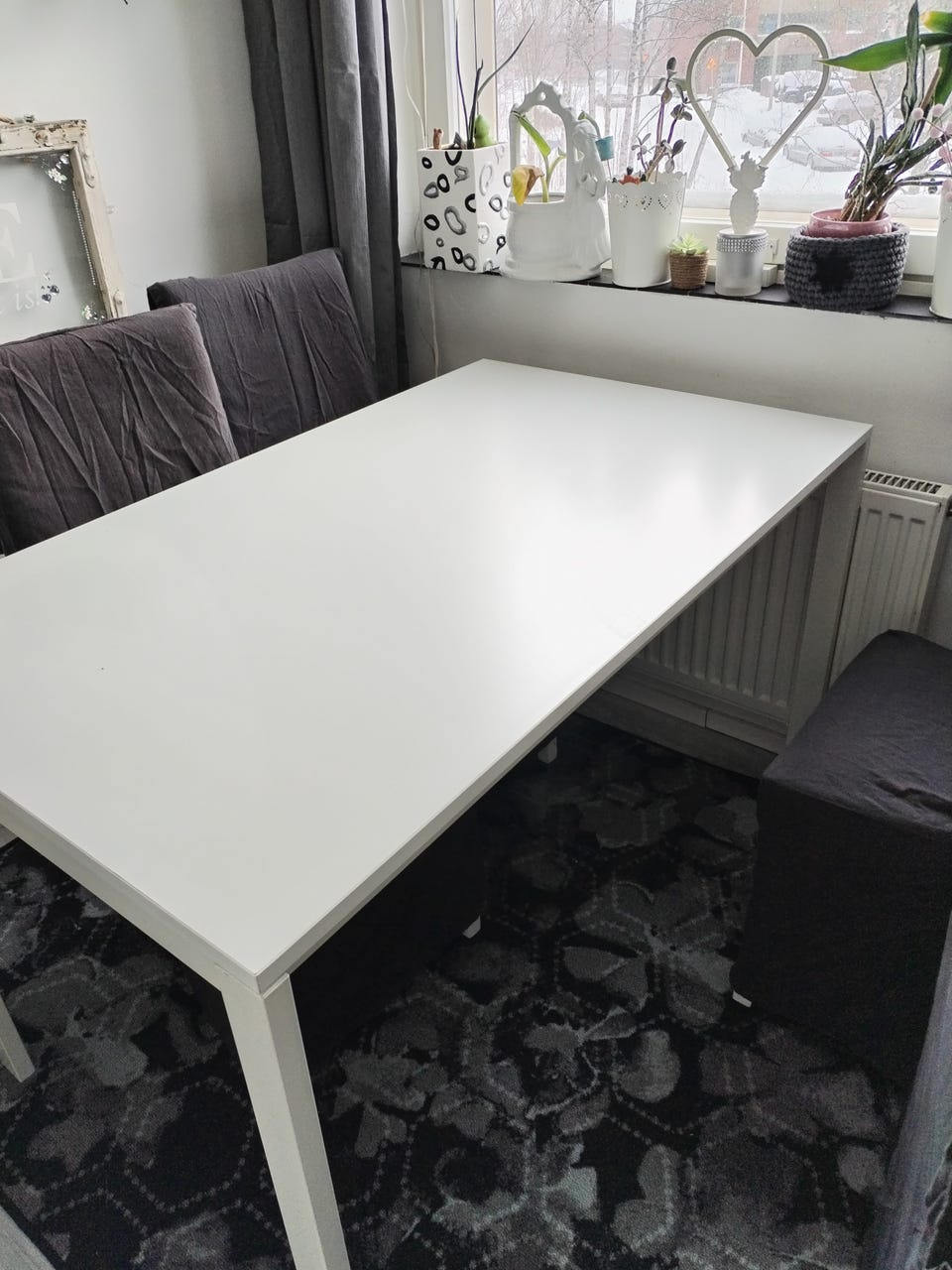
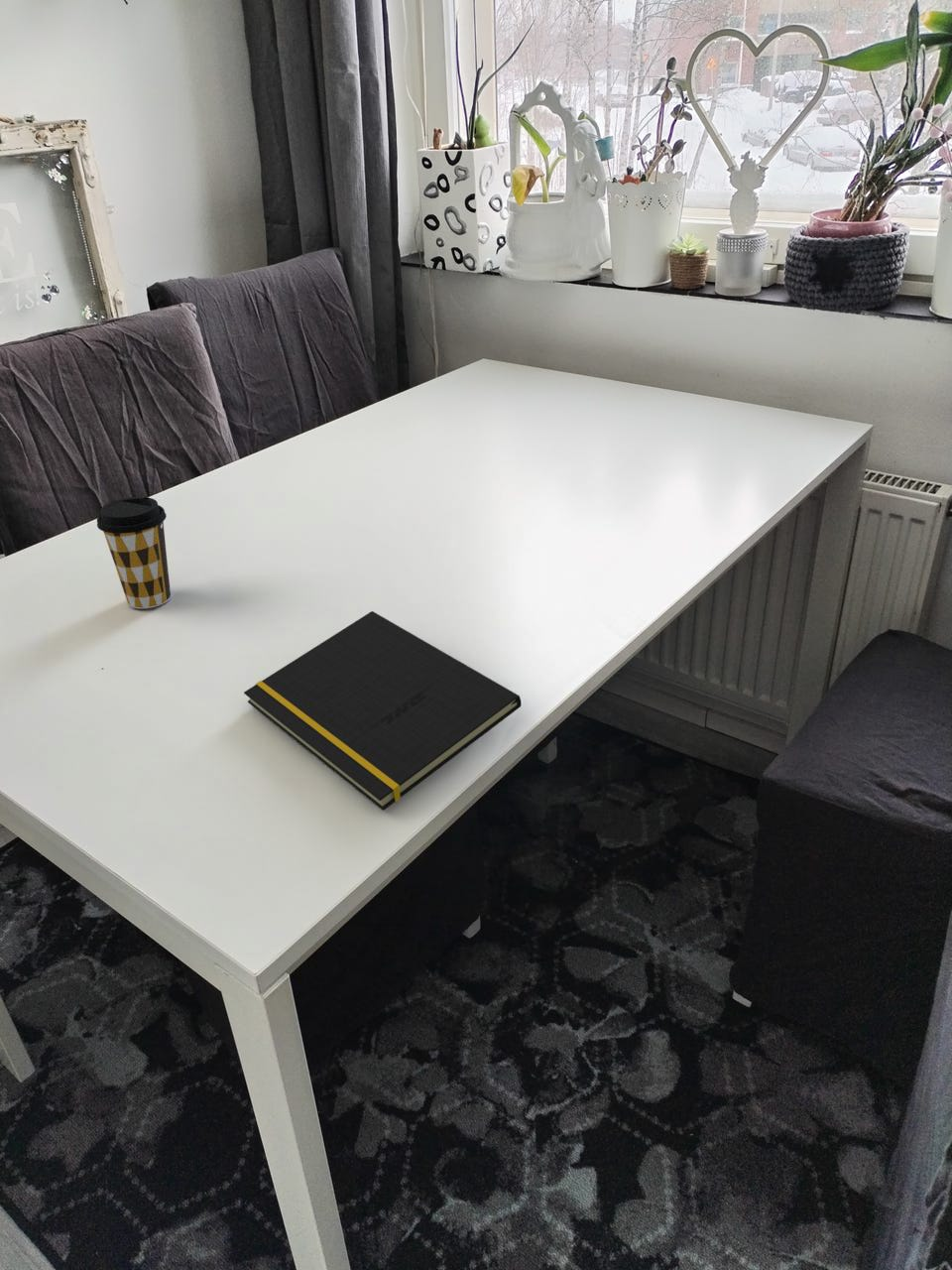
+ coffee cup [96,496,172,609]
+ notepad [243,610,523,812]
